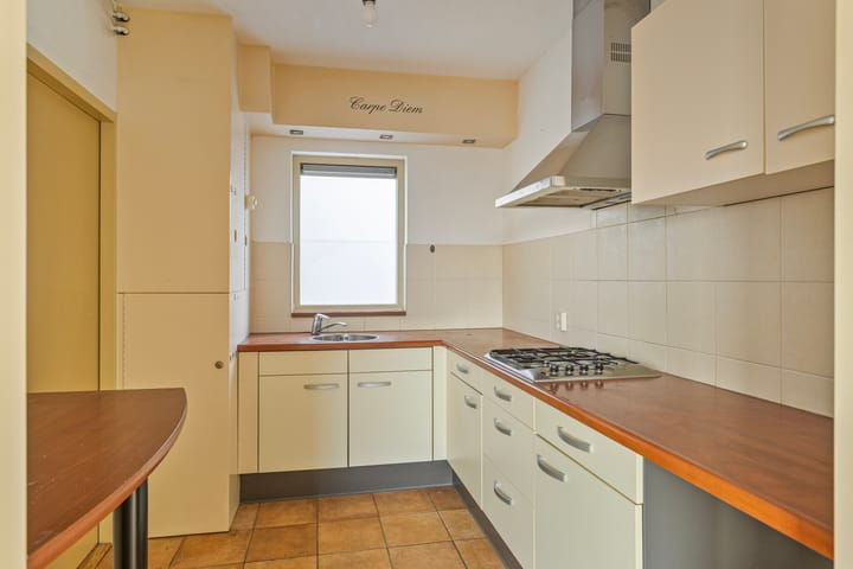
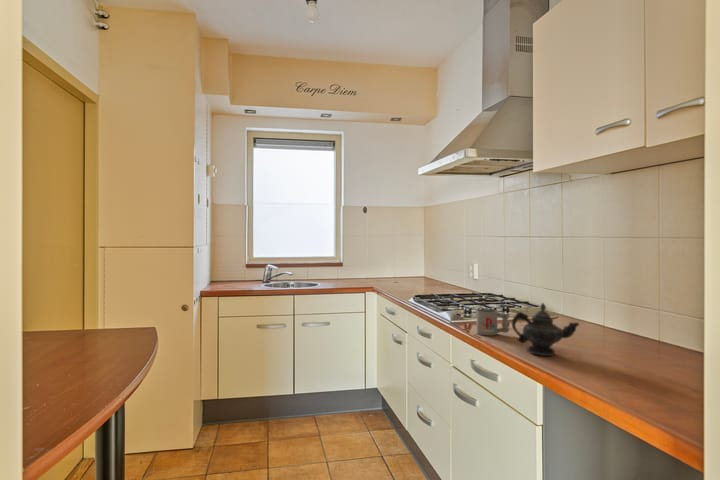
+ mug [475,308,510,337]
+ teapot [511,302,580,357]
